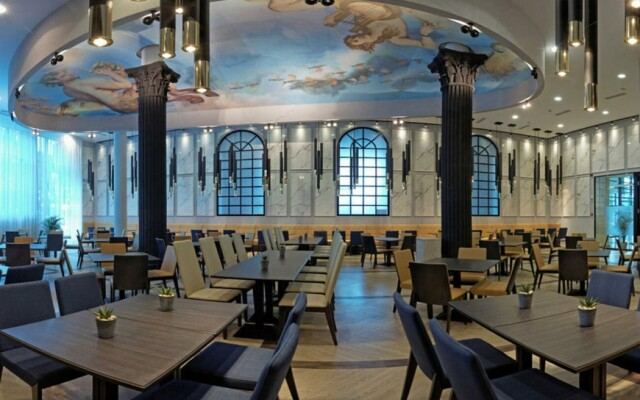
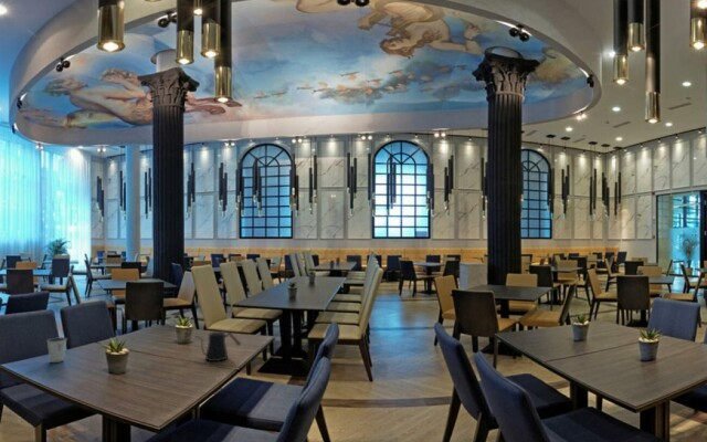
+ dixie cup [45,336,68,364]
+ kettle [193,330,242,362]
